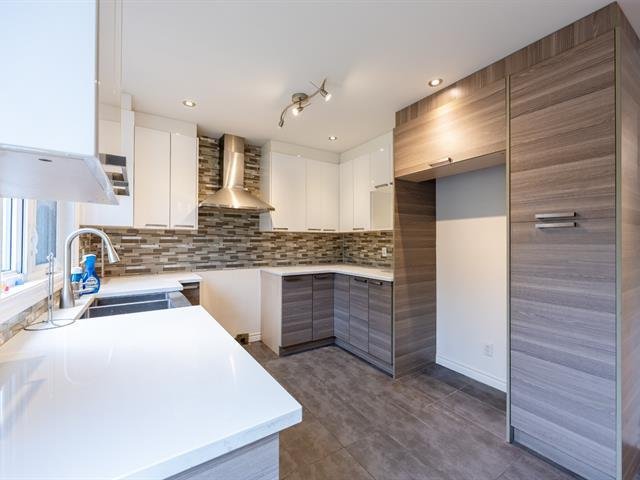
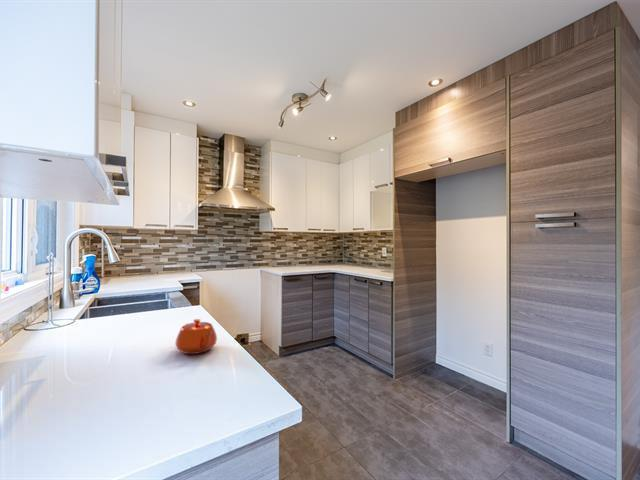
+ teapot [174,318,218,355]
